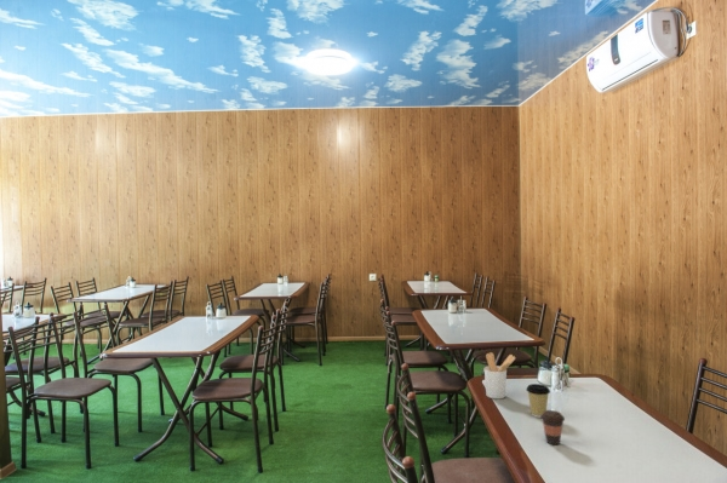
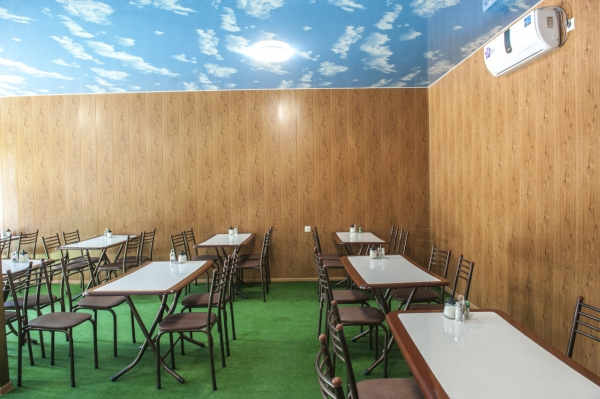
- coffee cup [540,409,566,445]
- utensil holder [483,351,516,399]
- coffee cup [525,383,551,419]
